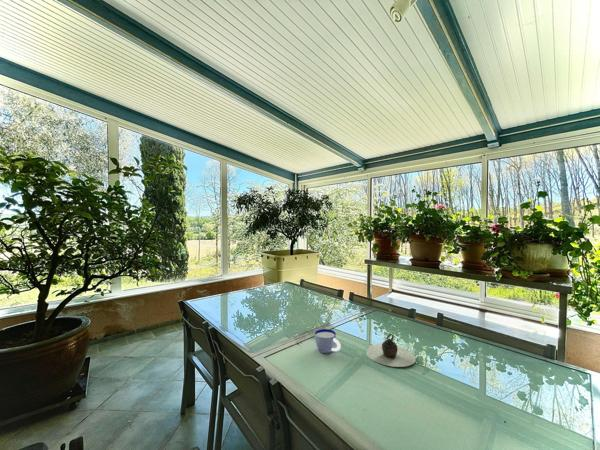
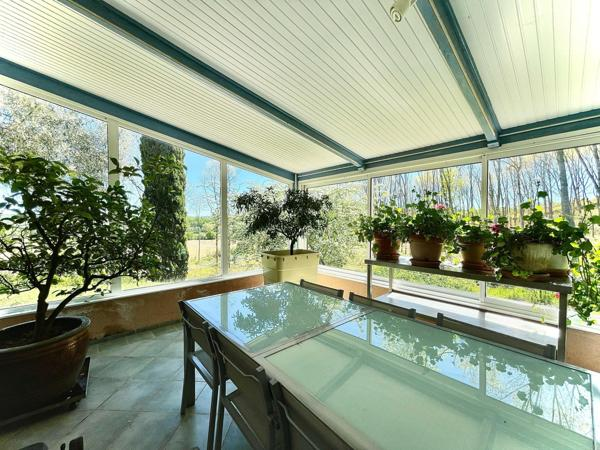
- teapot [365,333,417,368]
- cup [314,328,342,354]
